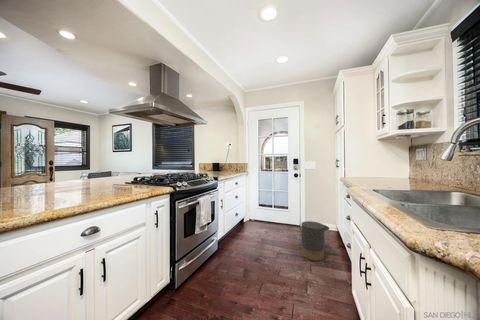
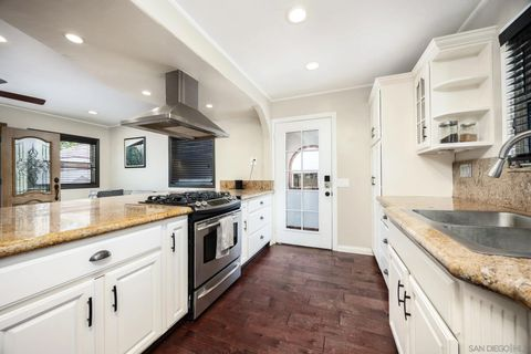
- trash can [300,220,330,262]
